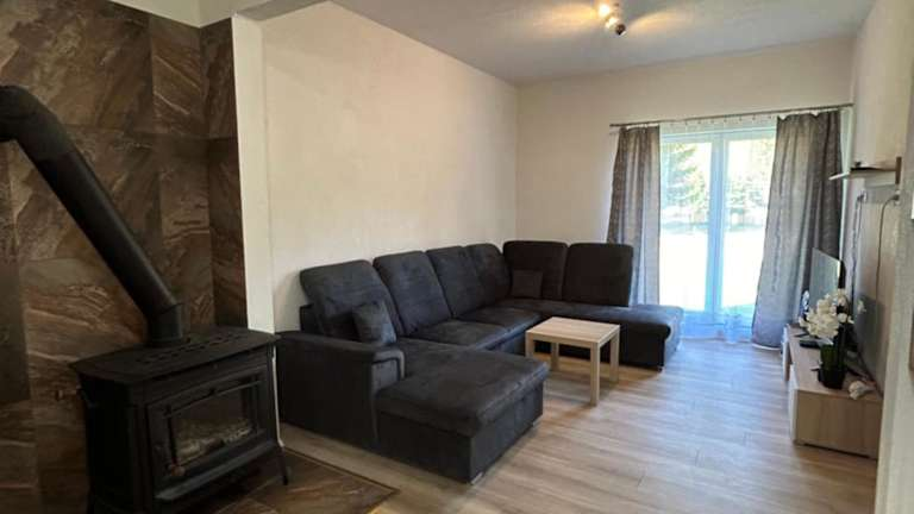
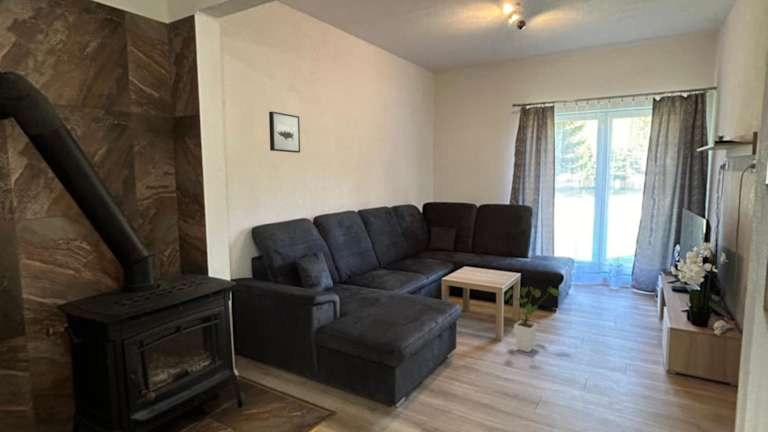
+ house plant [505,285,562,353]
+ wall art [268,111,301,154]
